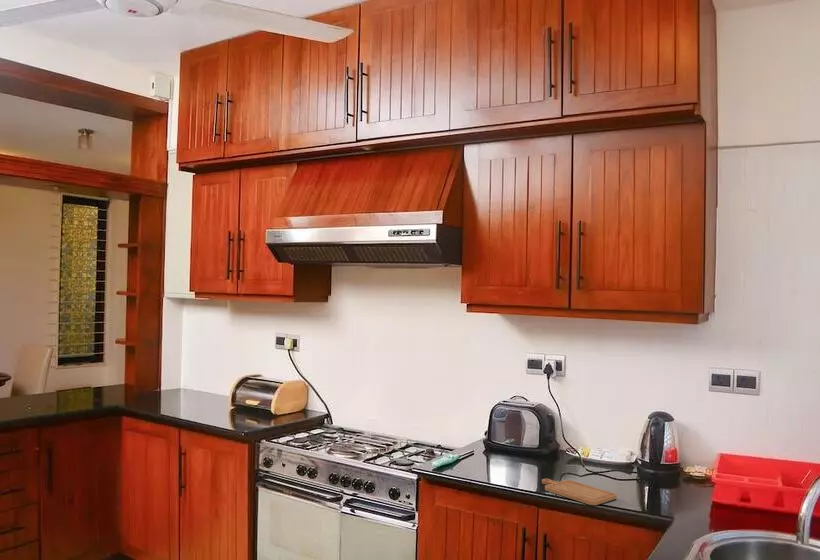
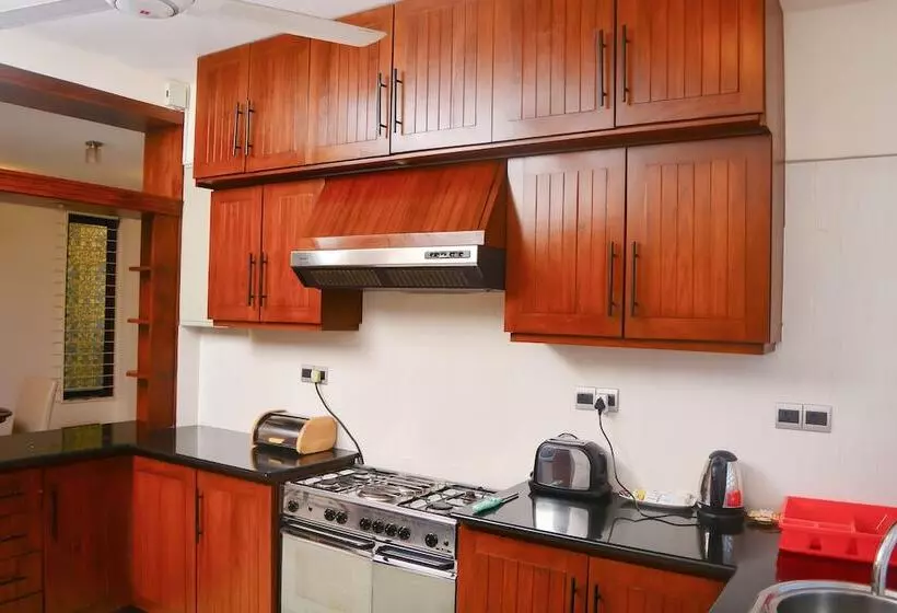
- chopping board [541,478,618,506]
